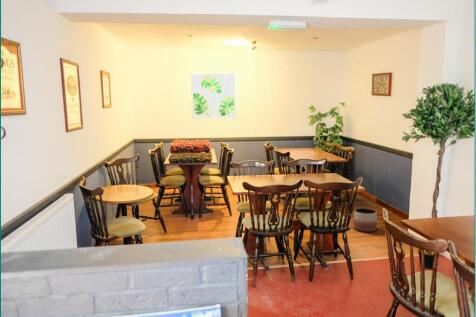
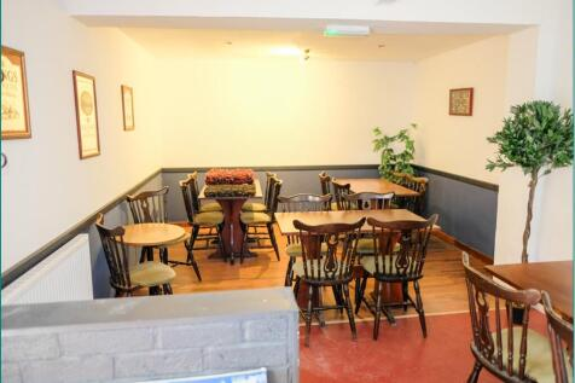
- planter [353,207,378,233]
- wall art [190,73,237,120]
